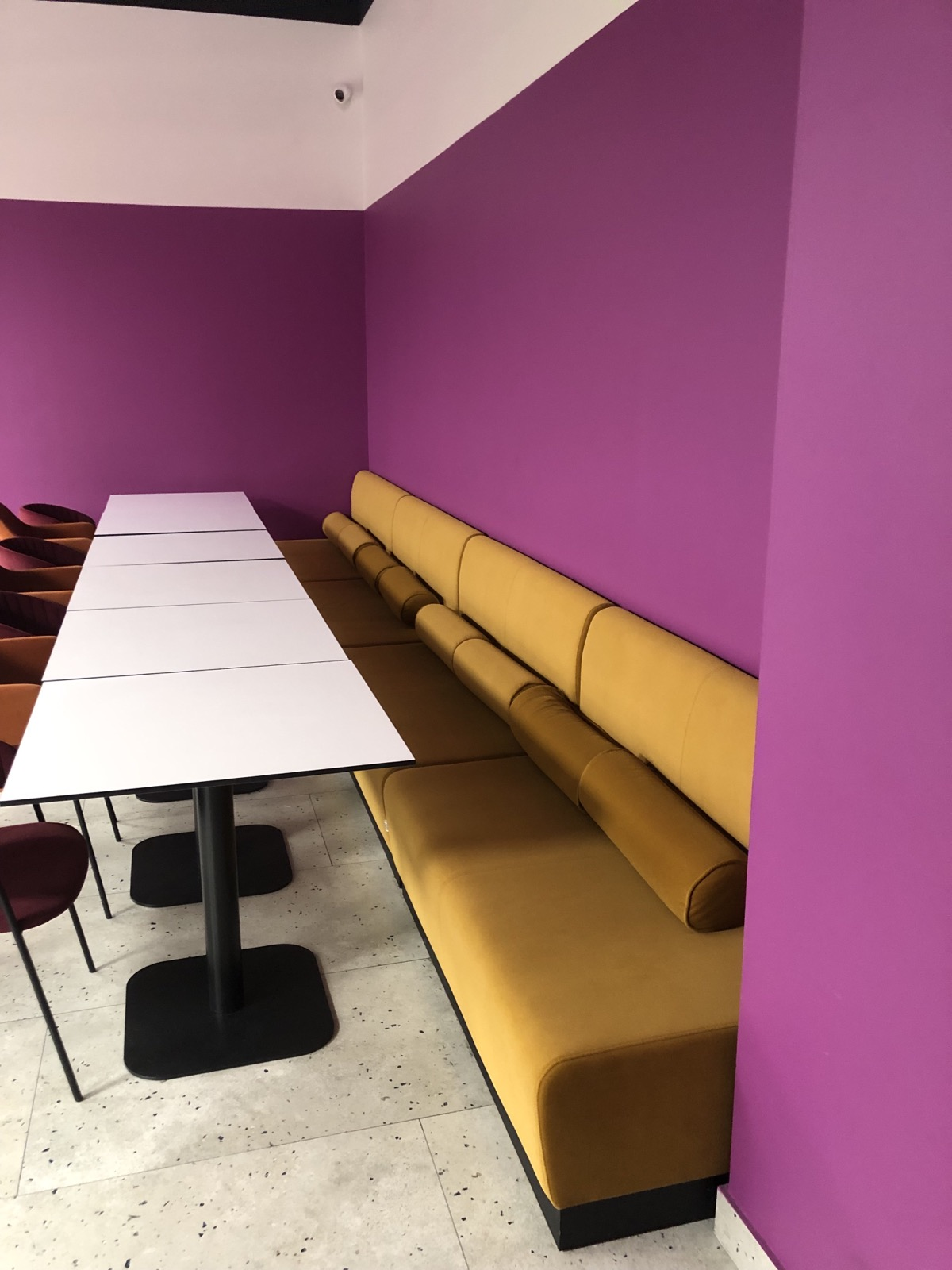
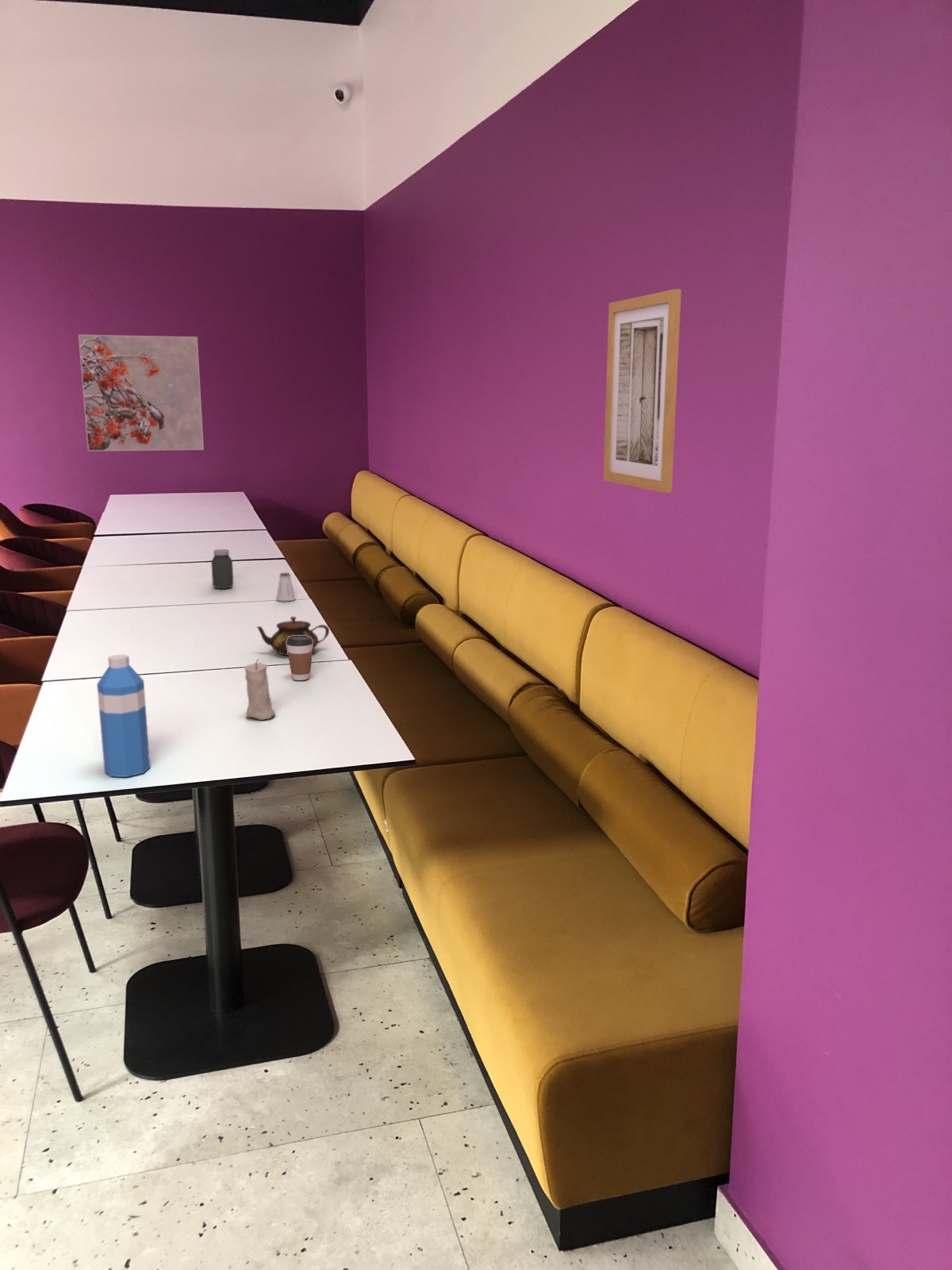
+ coffee cup [286,636,313,681]
+ water bottle [96,654,151,778]
+ candle [244,658,276,721]
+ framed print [78,334,205,452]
+ jar [210,548,234,590]
+ wall art [602,288,682,494]
+ teapot [255,616,330,656]
+ saltshaker [275,572,297,602]
